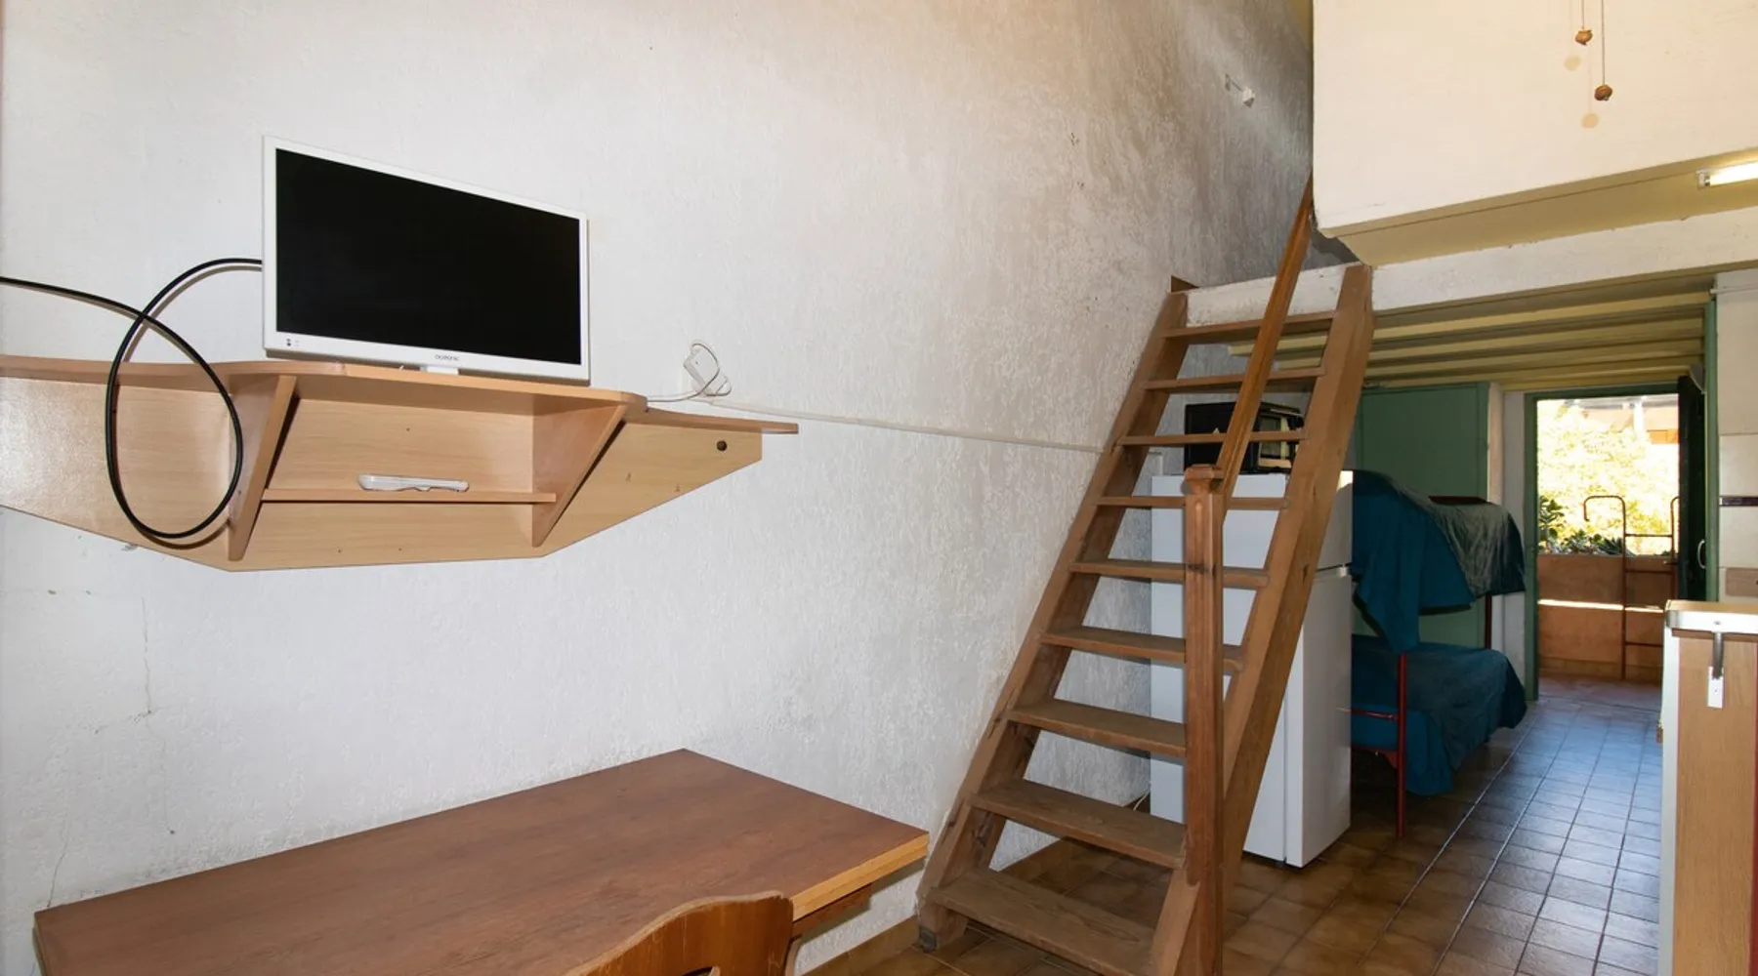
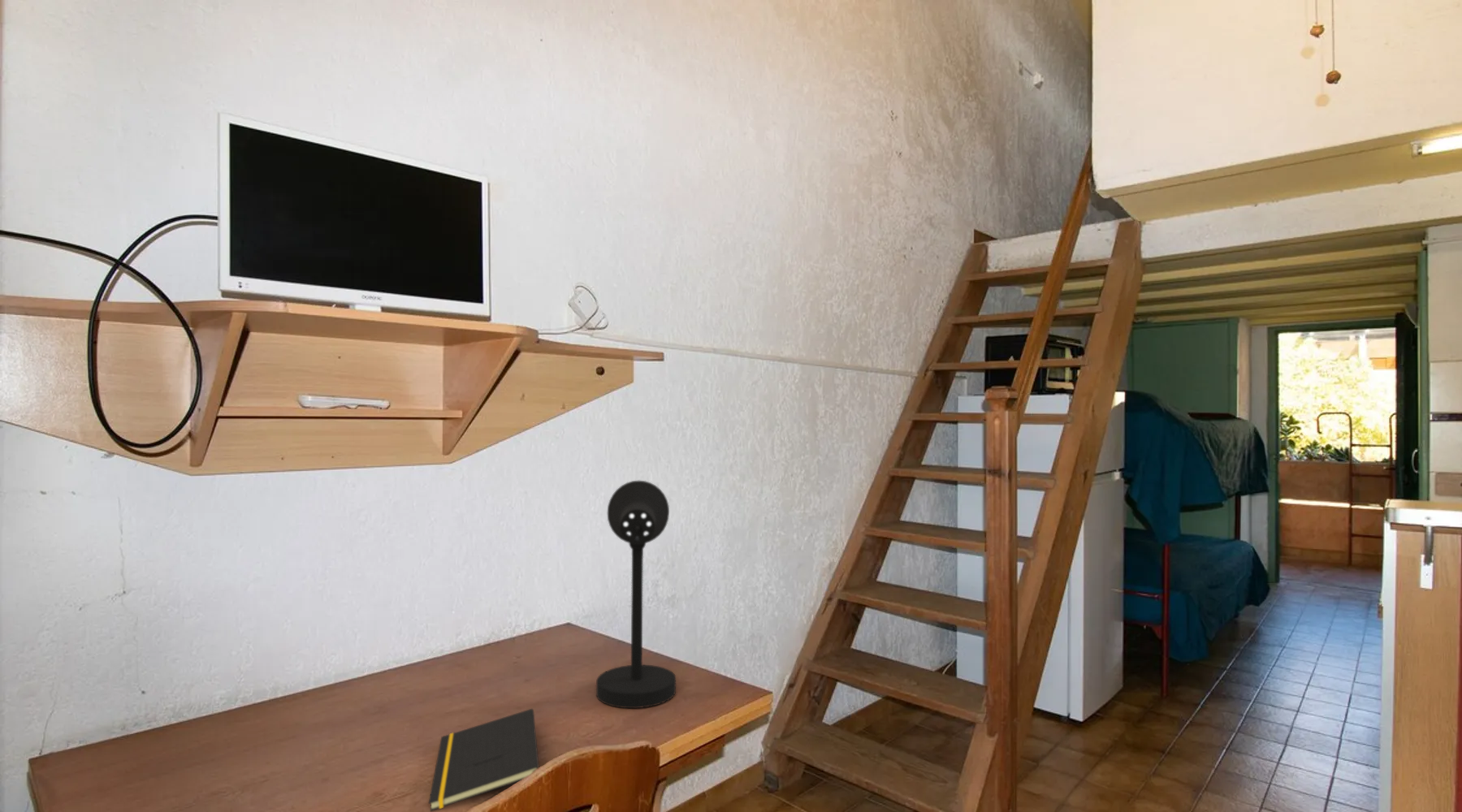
+ desk lamp [595,480,677,709]
+ notepad [428,708,539,812]
